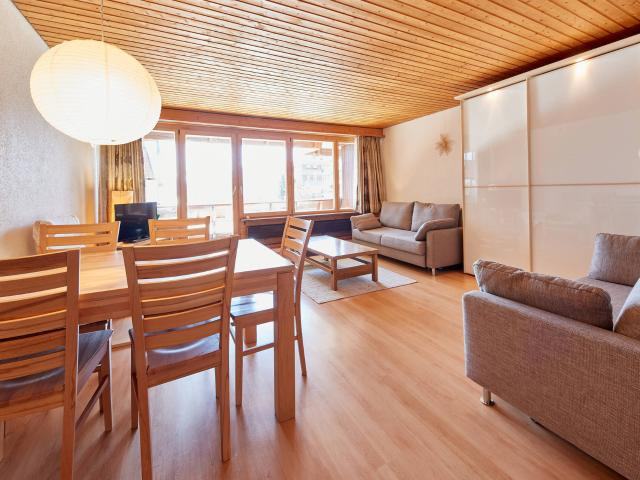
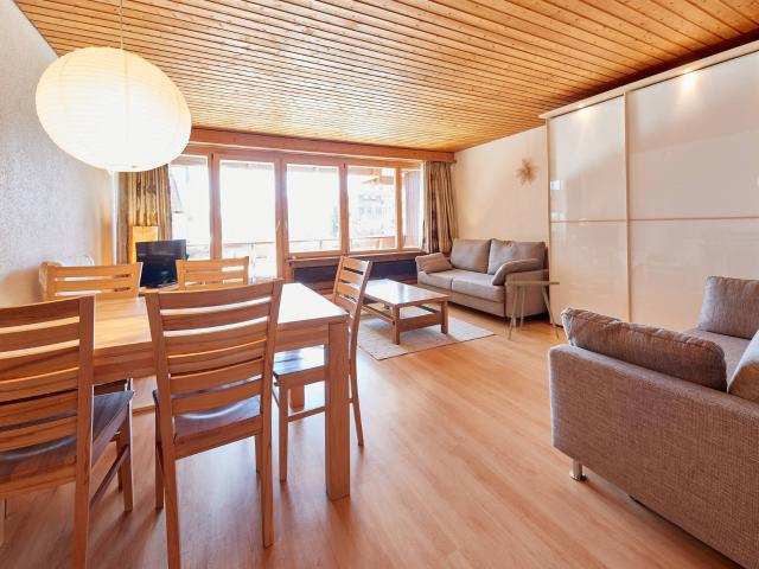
+ side table [504,280,561,340]
